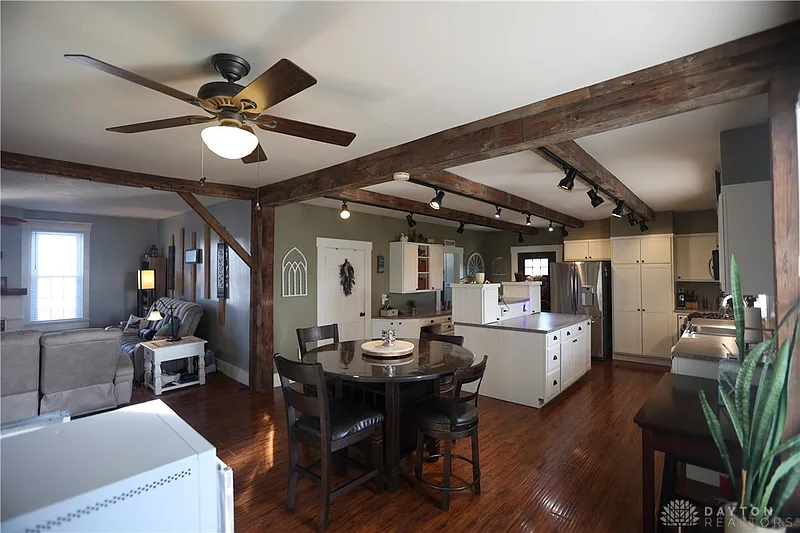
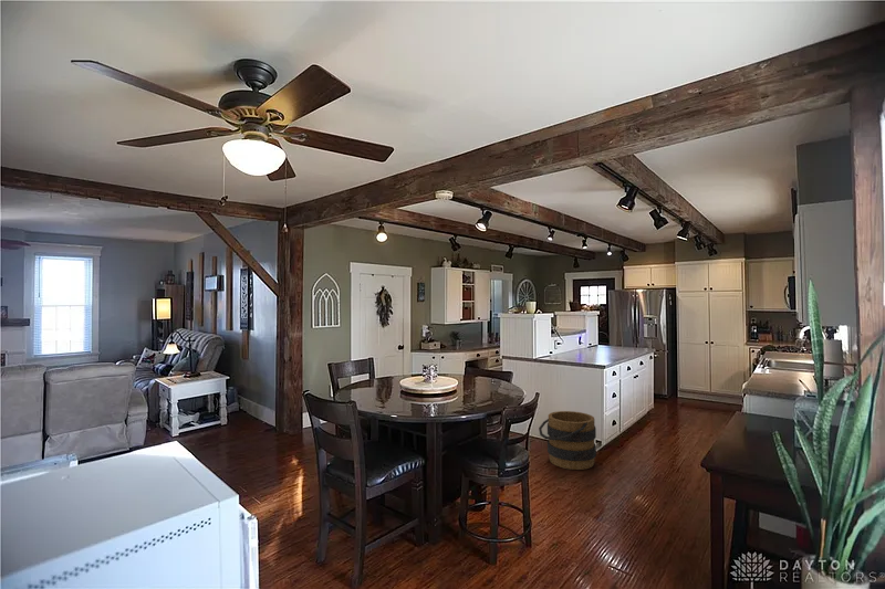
+ bucket [538,410,597,471]
